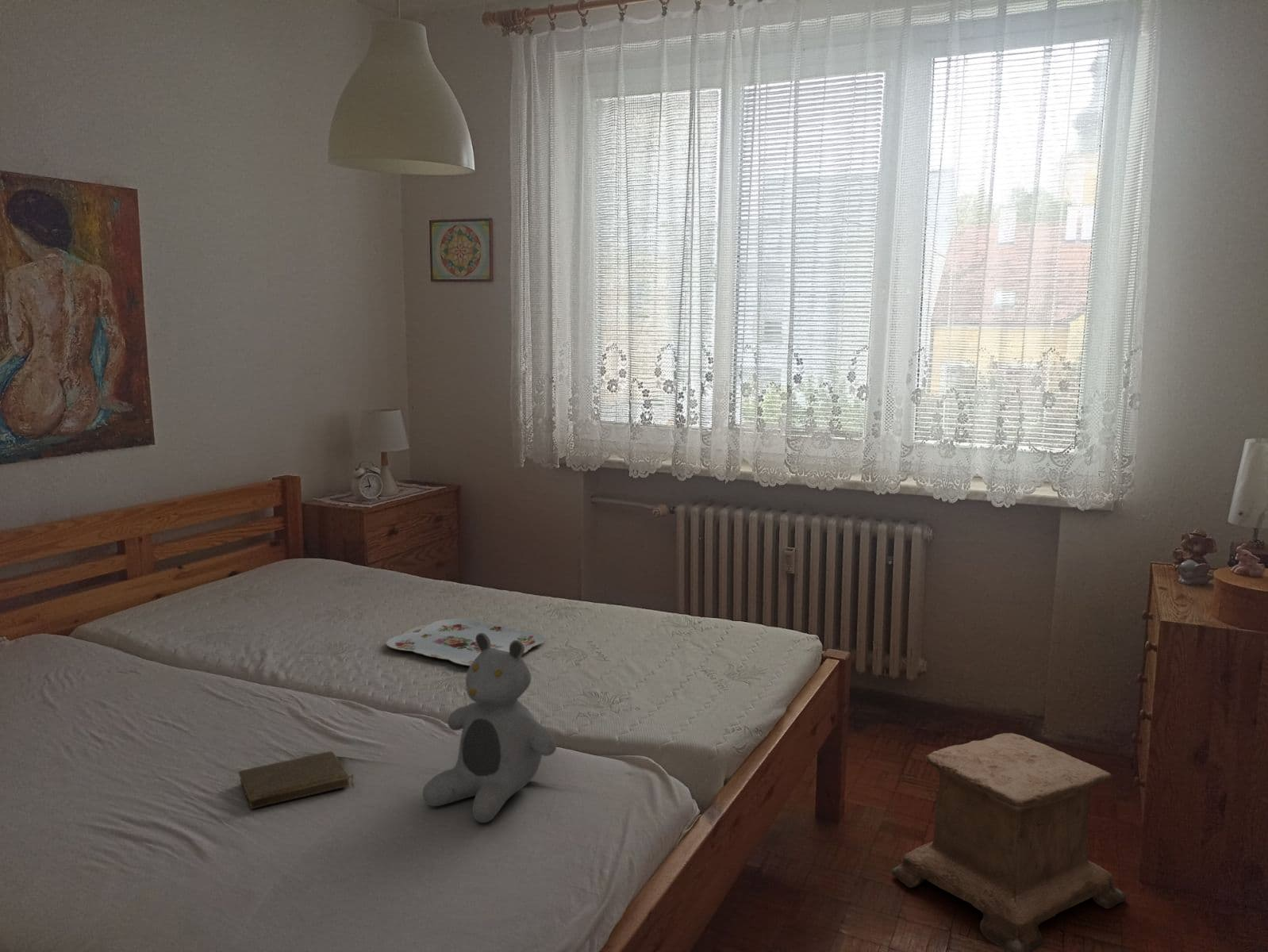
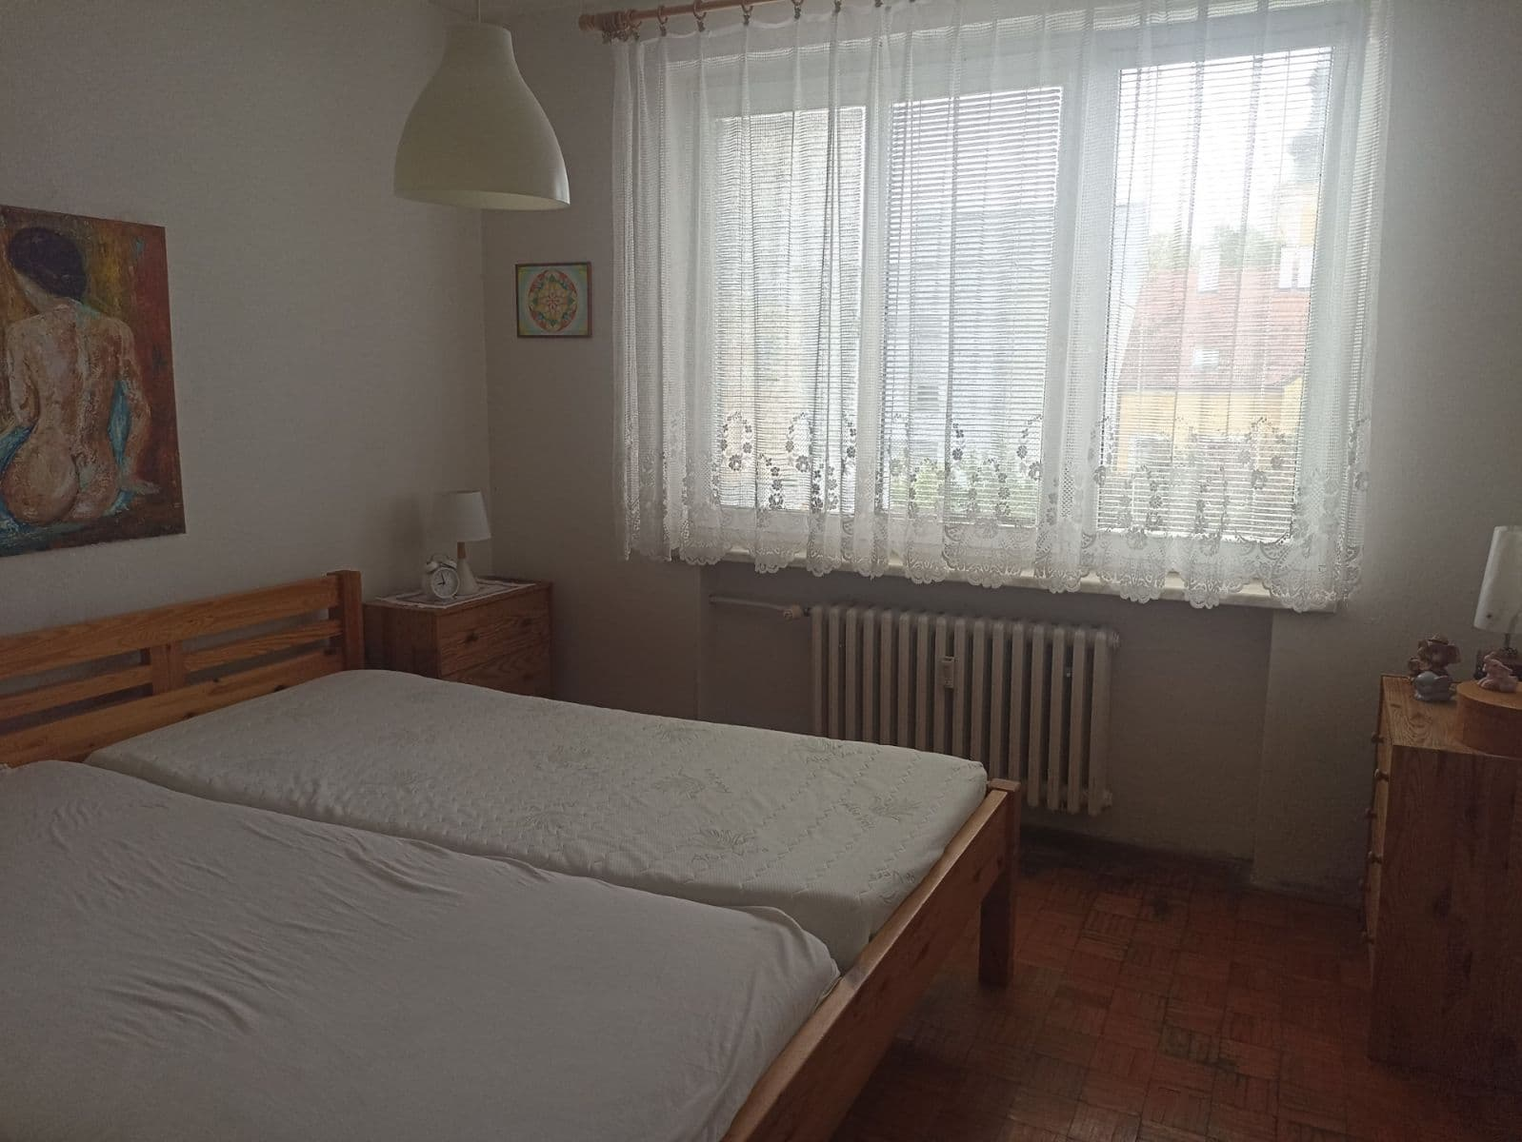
- serving tray [386,617,545,666]
- teddy bear [422,632,557,823]
- book [237,750,355,810]
- stool [891,732,1127,952]
